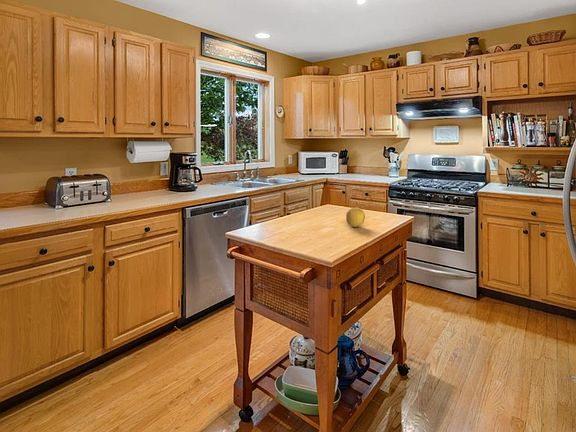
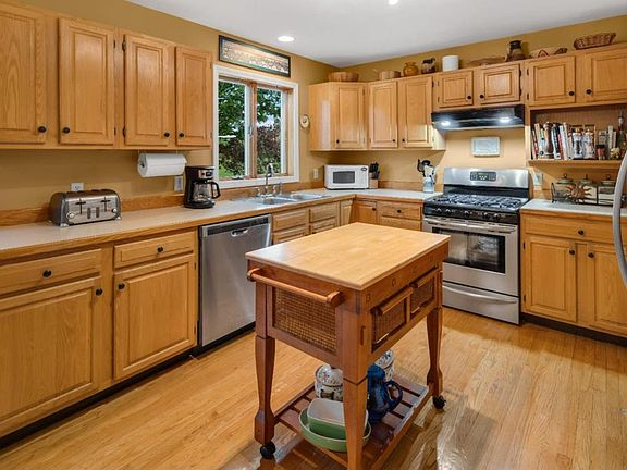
- fruit [345,206,366,228]
